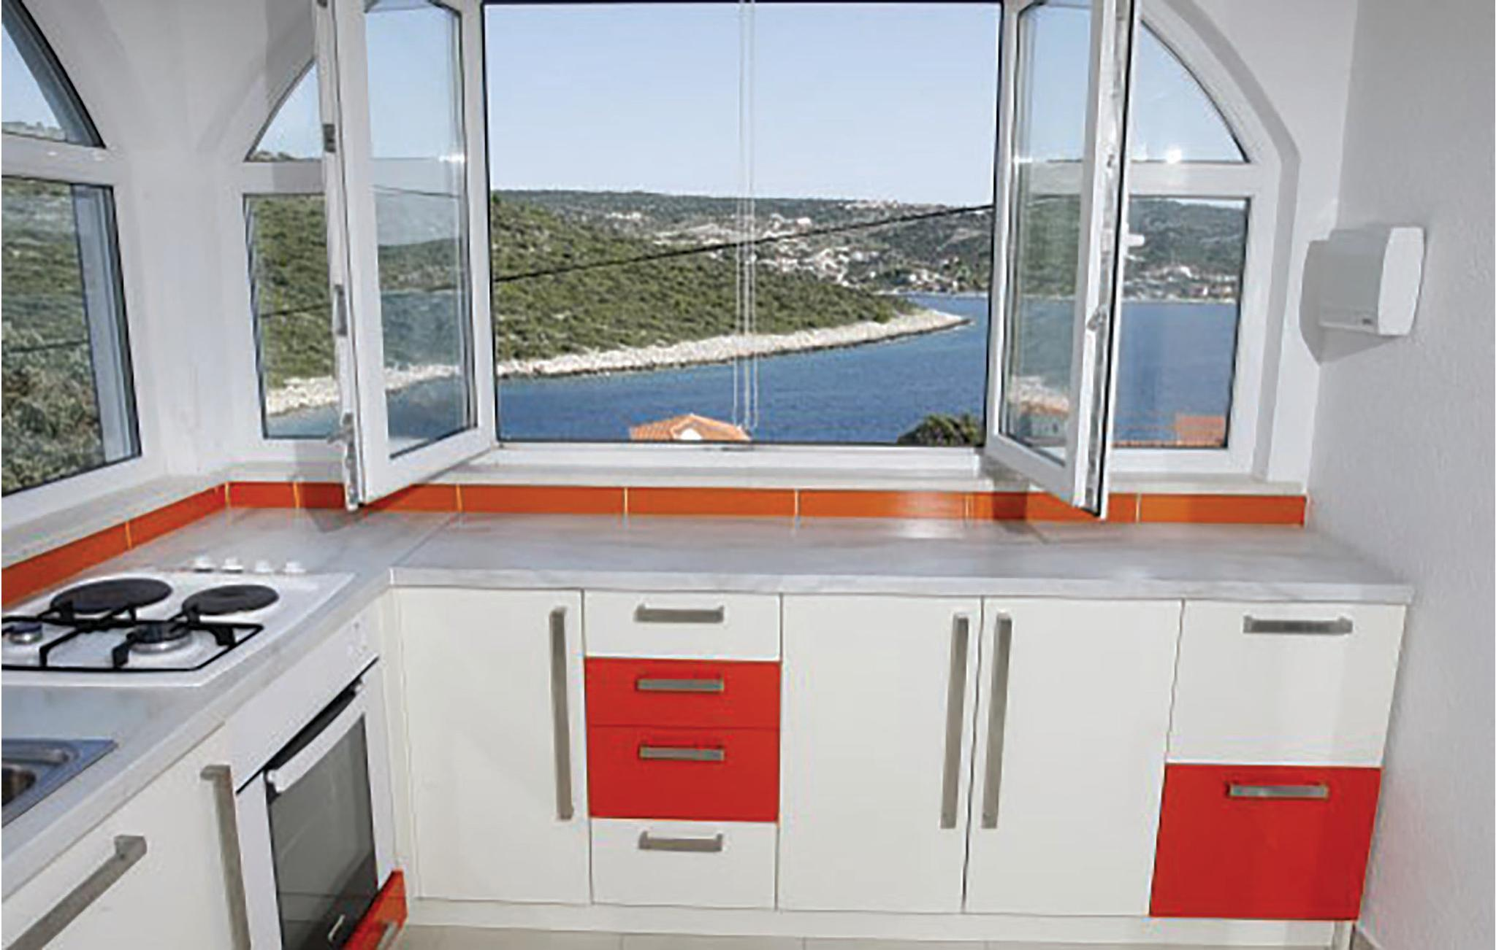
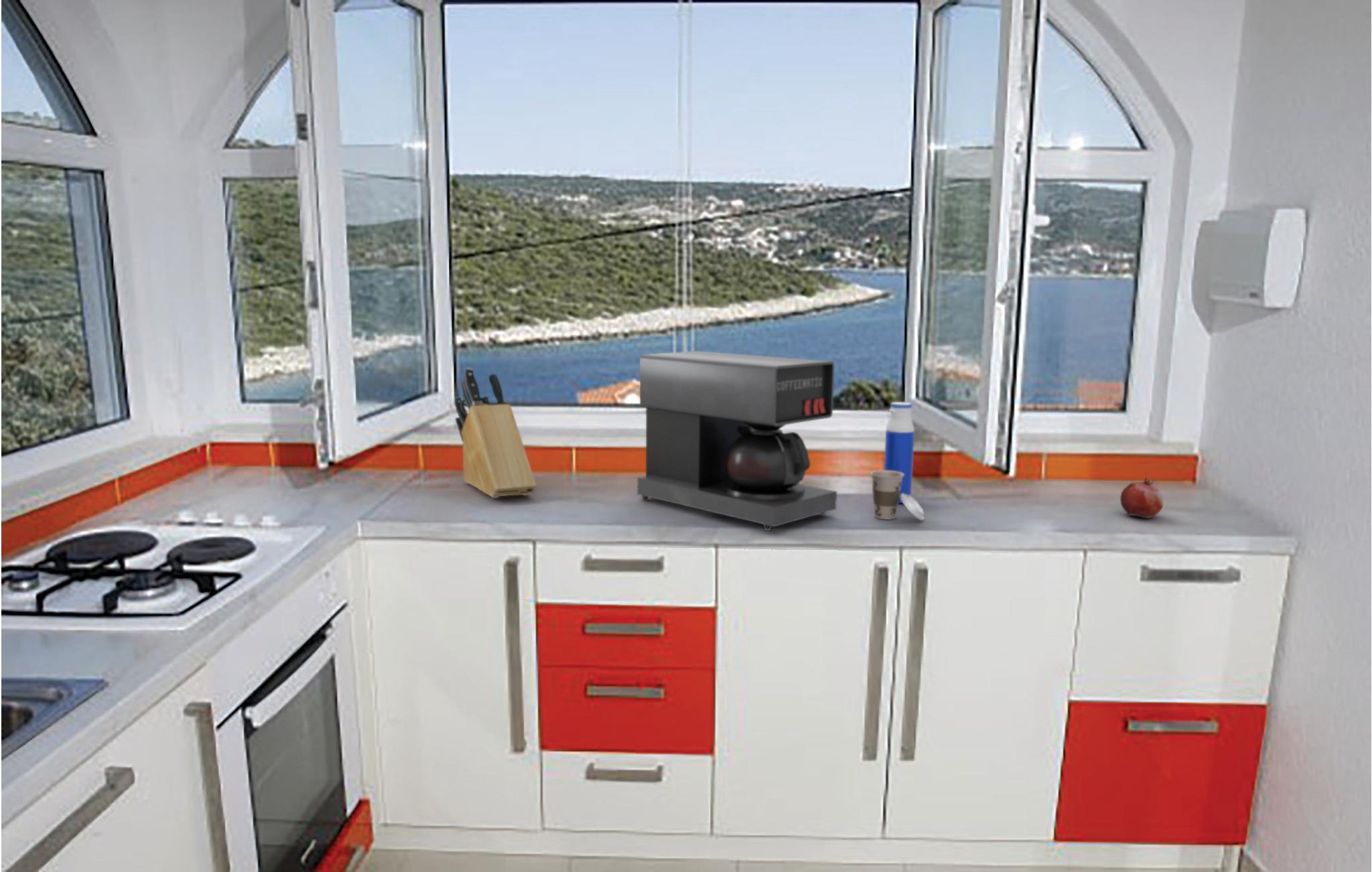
+ knife block [454,367,537,499]
+ coffee maker [636,350,837,531]
+ fruit [1119,476,1164,519]
+ water bottle [884,401,915,504]
+ cup [870,469,925,521]
